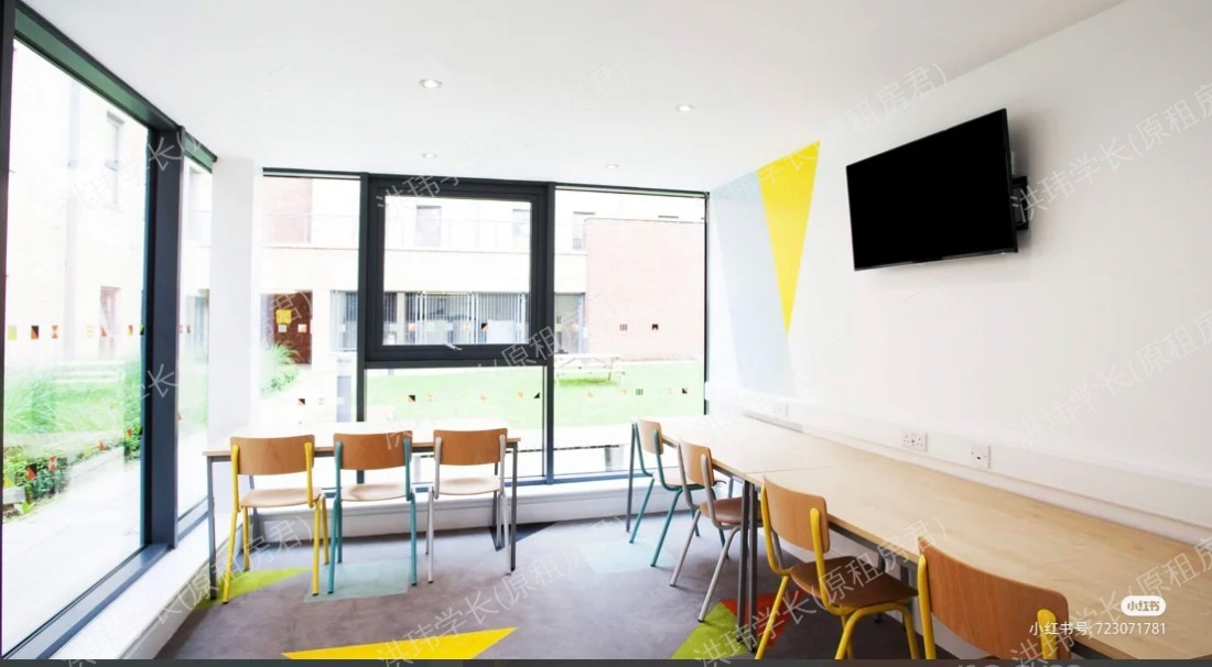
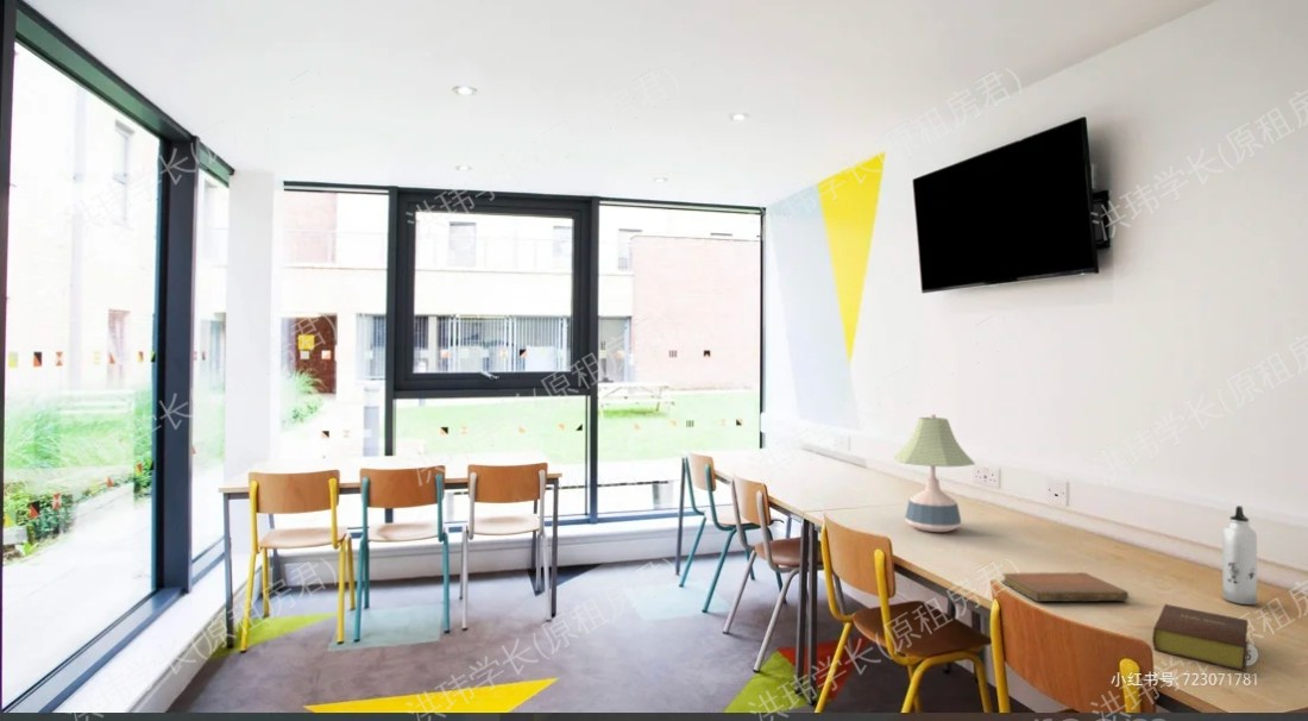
+ notebook [1000,571,1130,603]
+ desk lamp [892,413,976,533]
+ water bottle [1221,504,1258,606]
+ bible [1151,603,1249,672]
